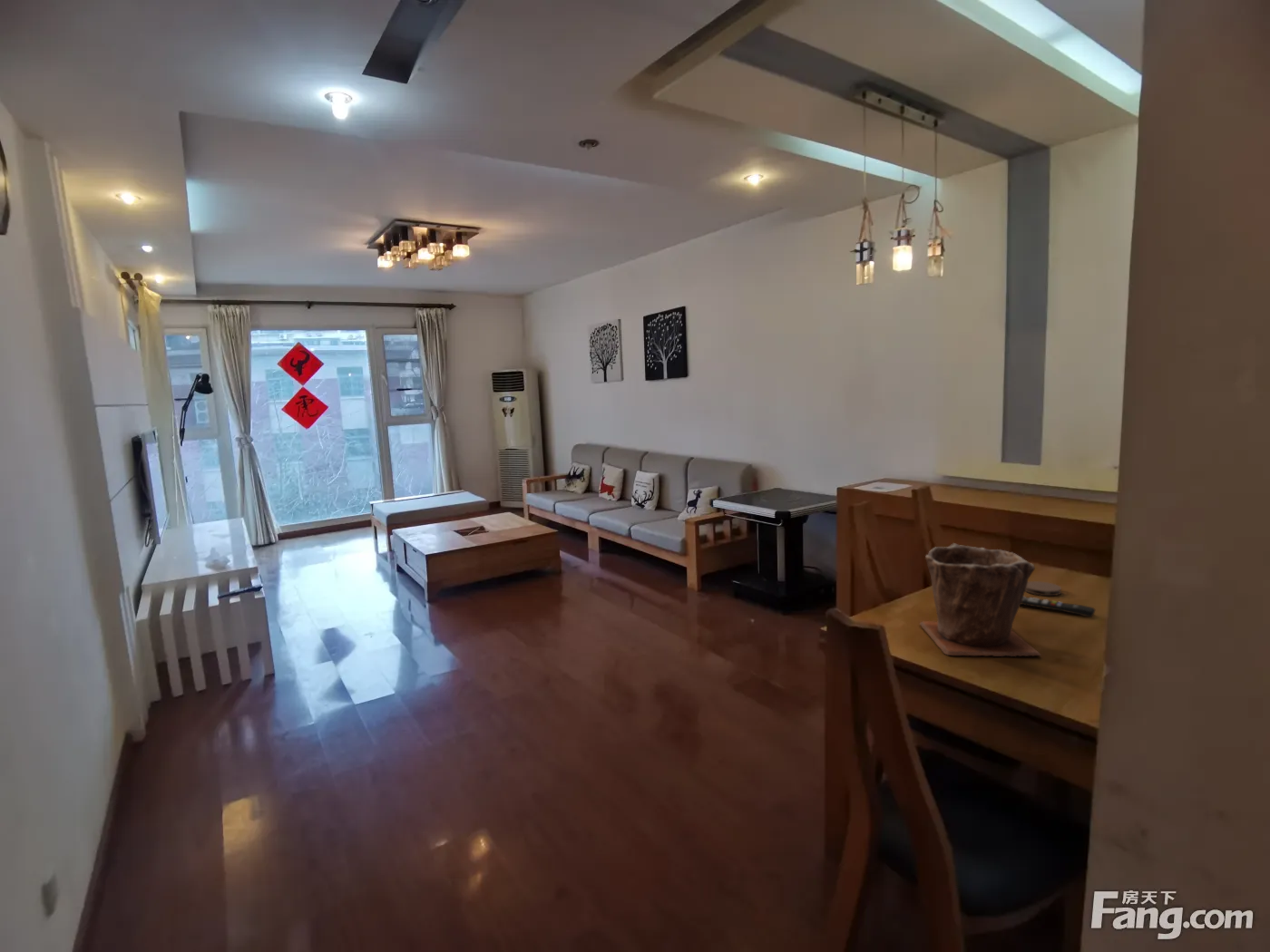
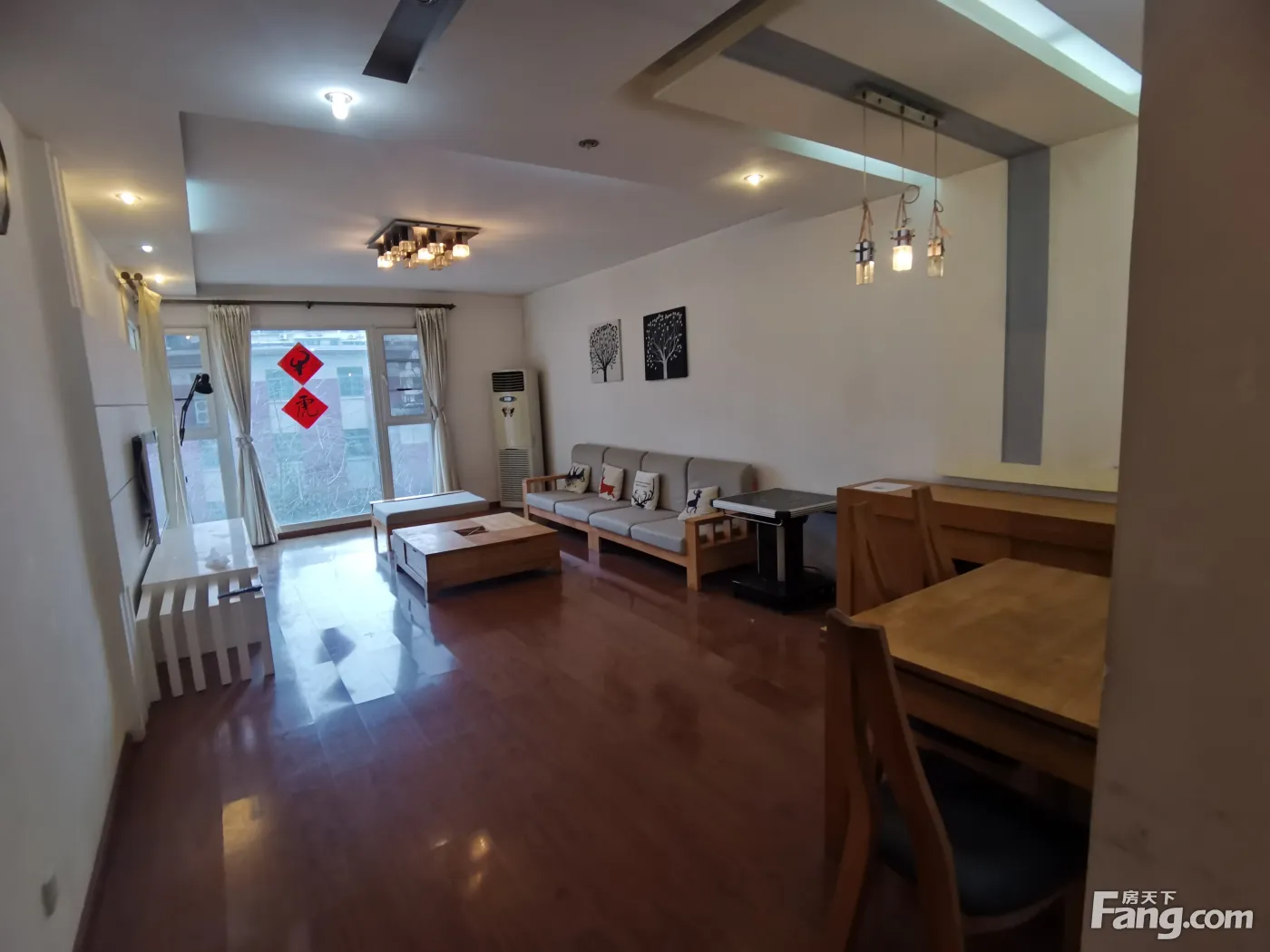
- coaster [1025,580,1062,597]
- remote control [1021,596,1096,618]
- plant pot [919,542,1042,657]
